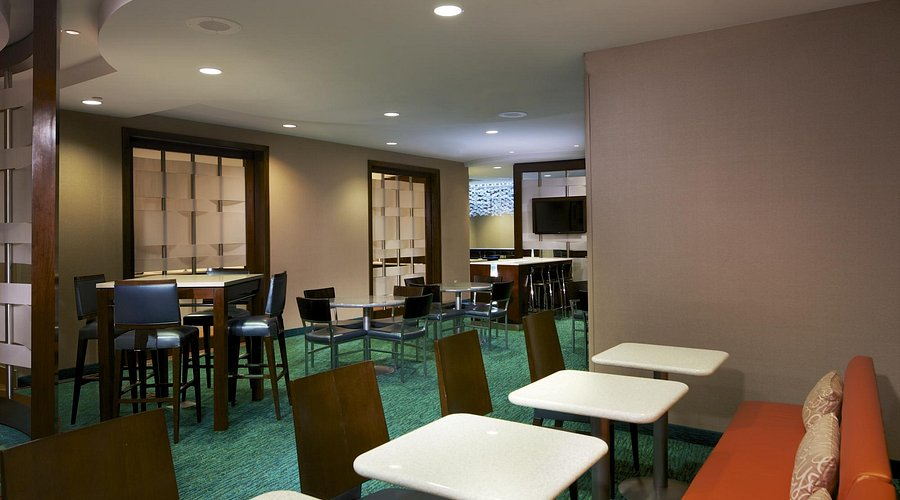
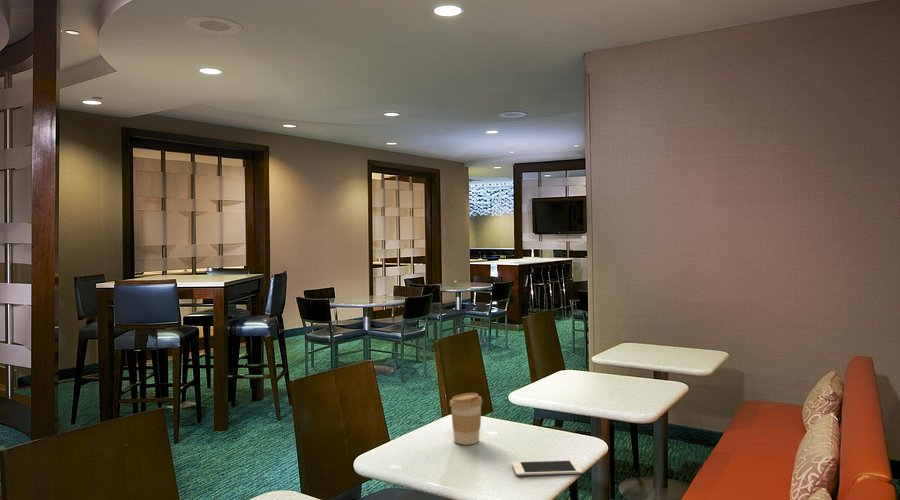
+ cell phone [511,459,583,477]
+ coffee cup [449,392,483,446]
